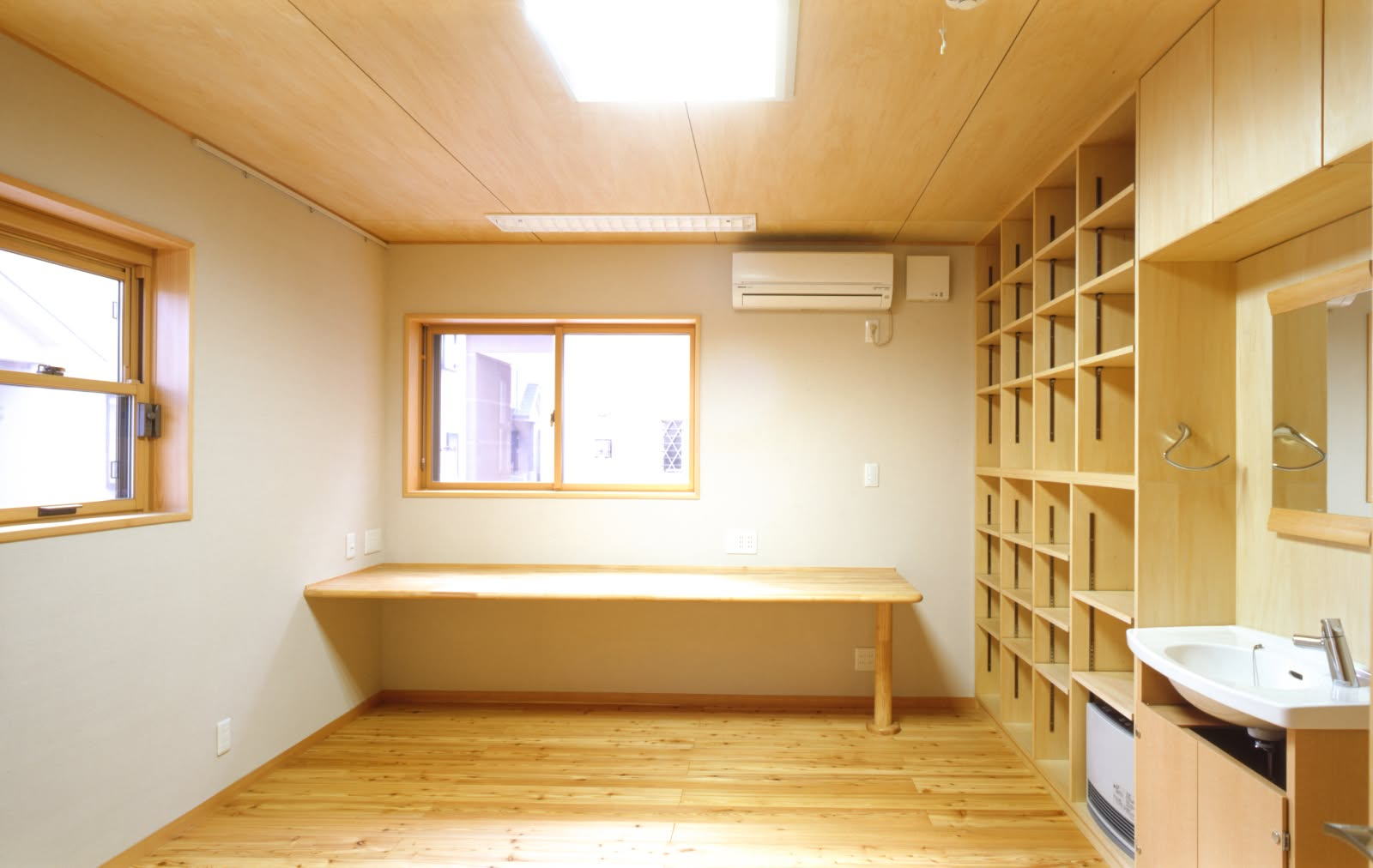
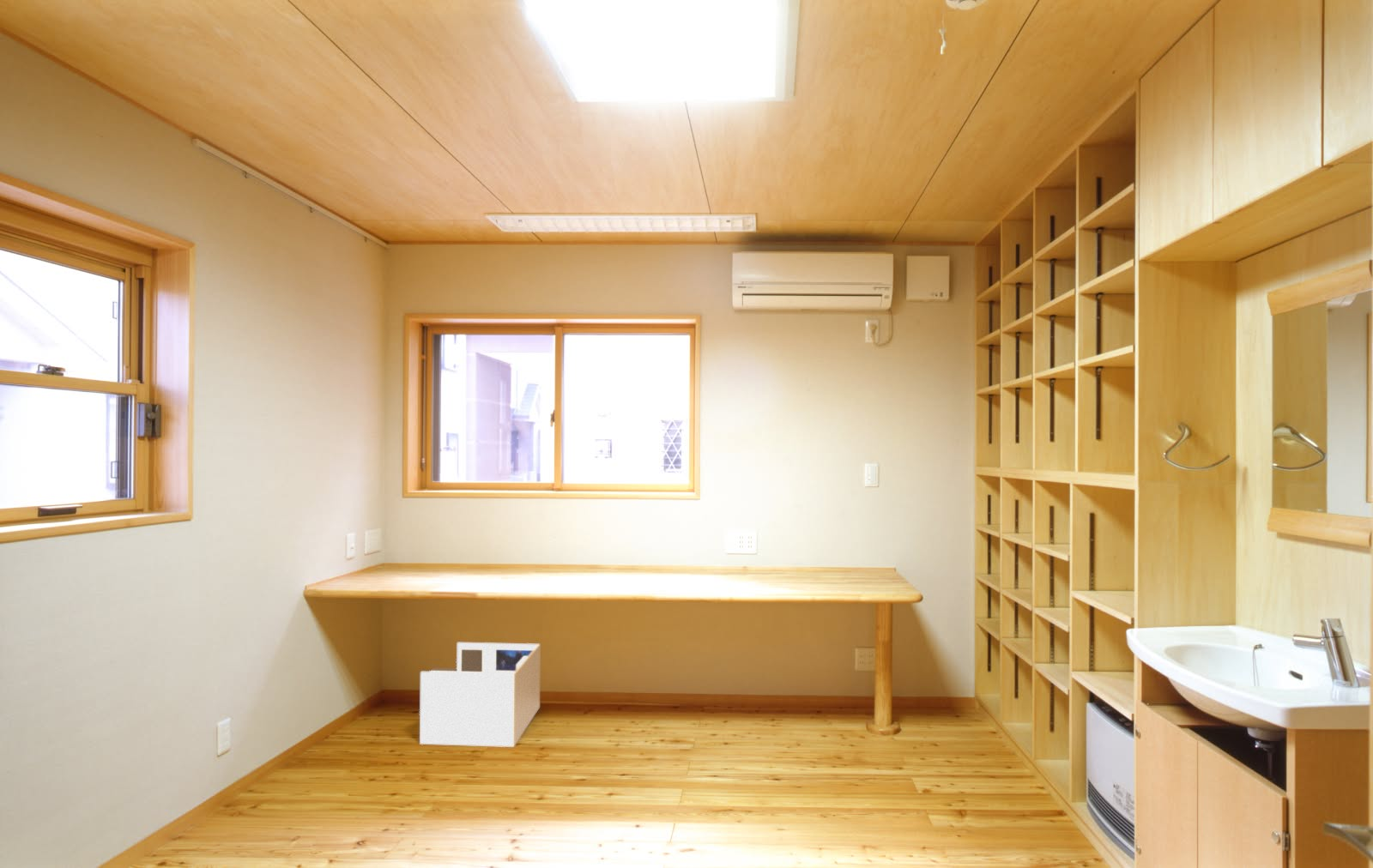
+ architectural model [419,642,541,748]
